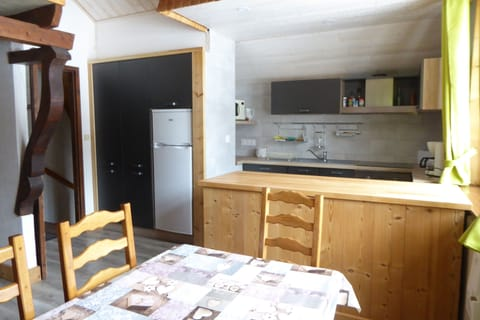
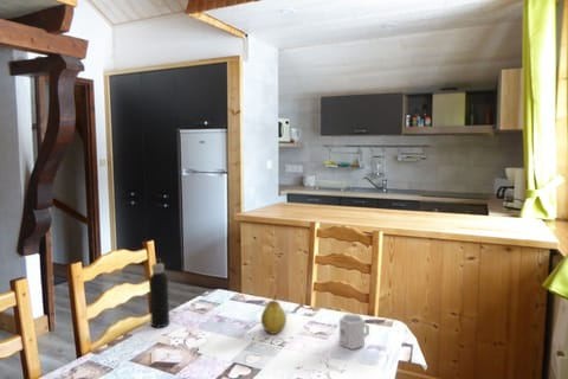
+ water bottle [148,257,170,329]
+ fruit [260,294,288,335]
+ cup [338,313,370,351]
